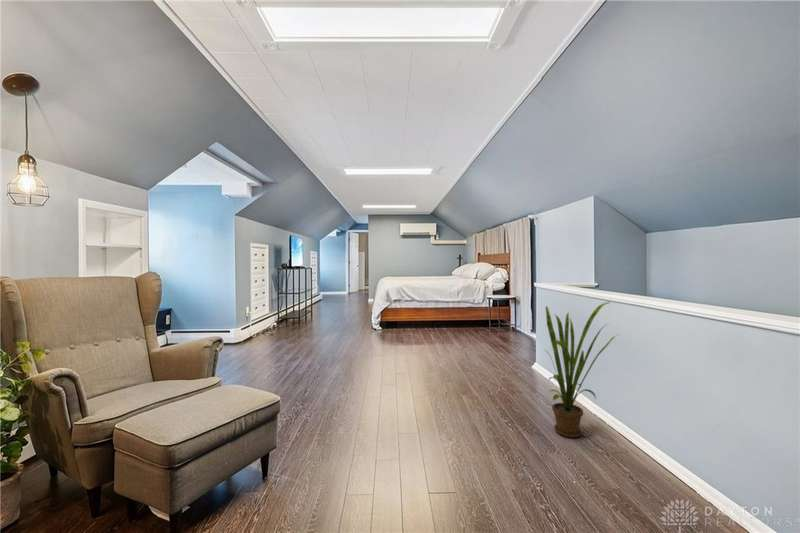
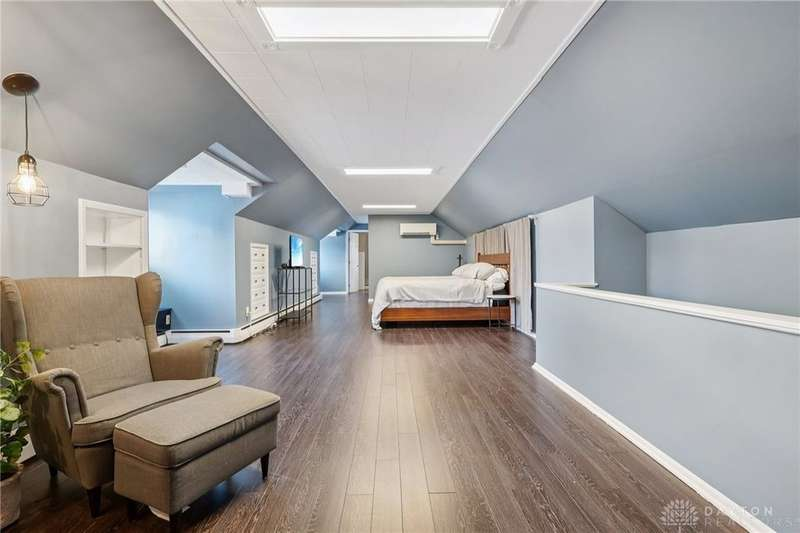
- house plant [544,301,620,438]
